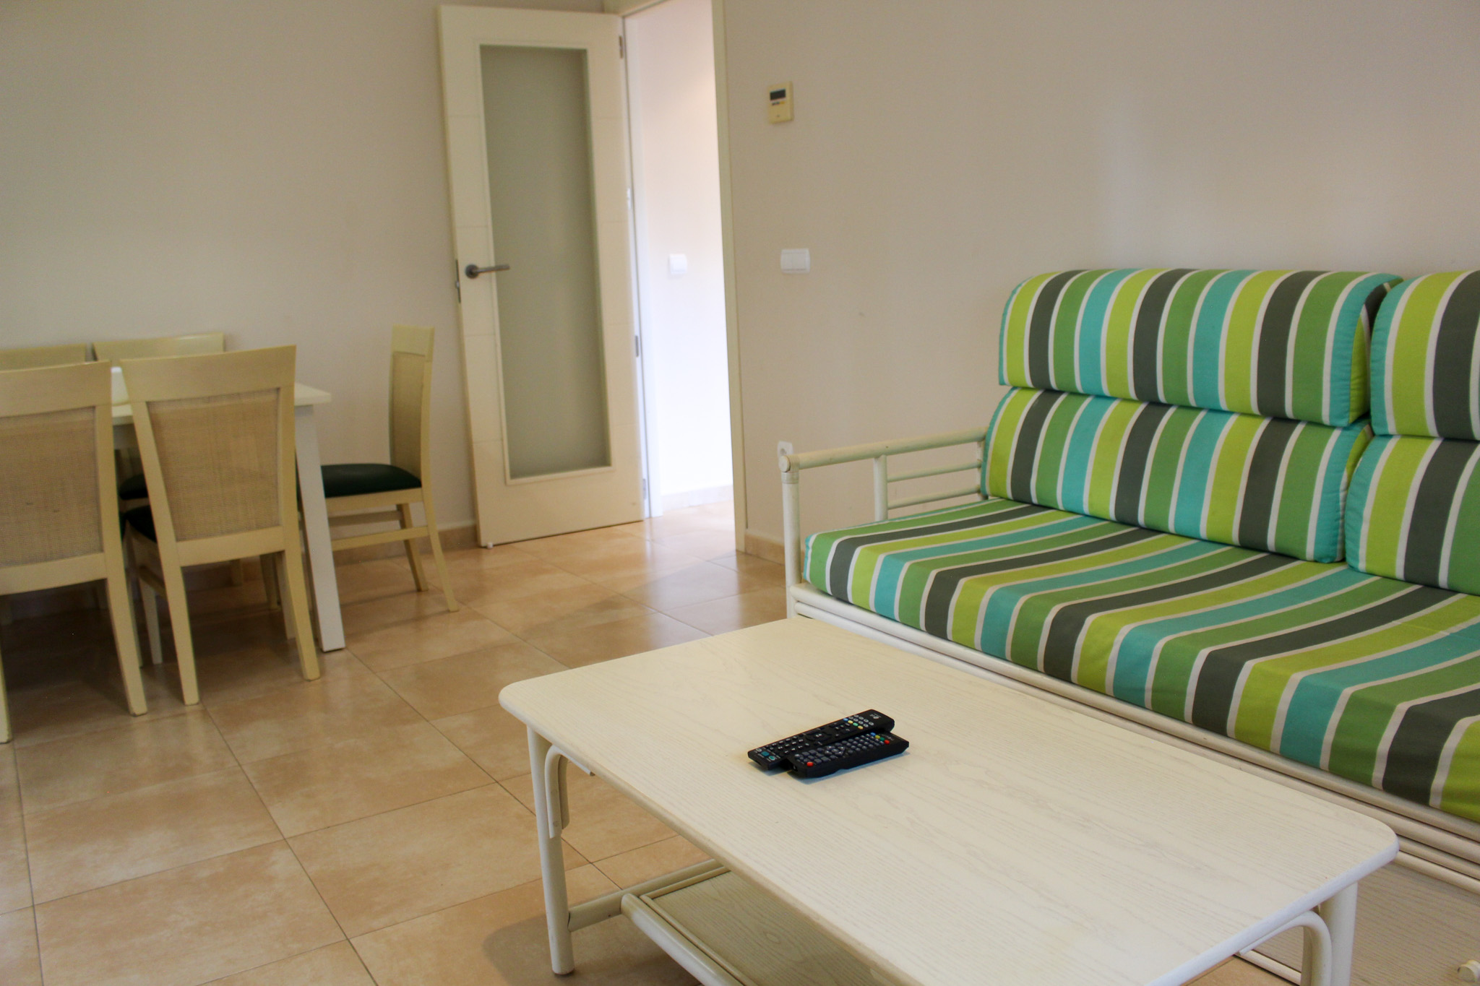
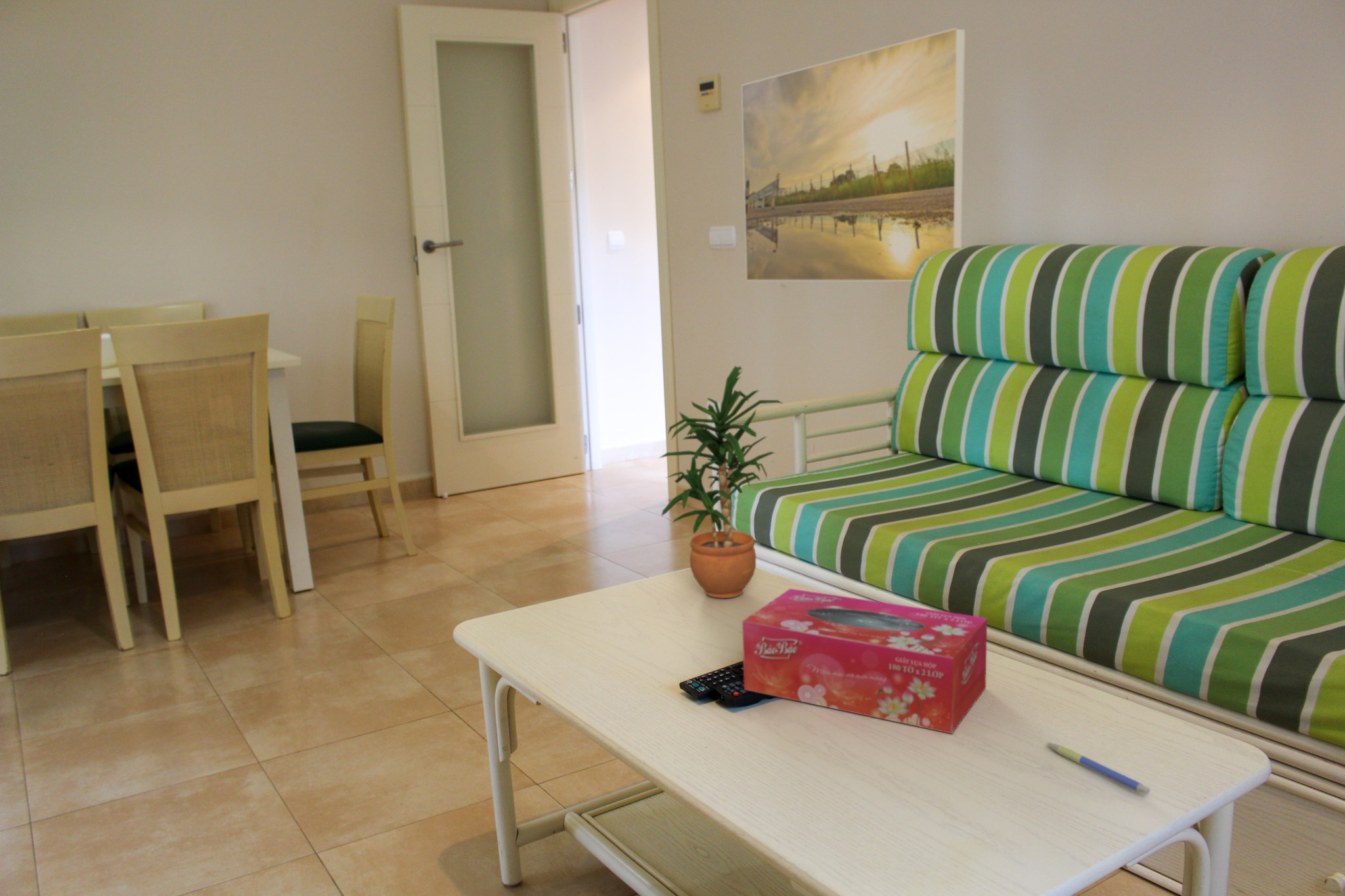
+ tissue box [741,587,988,735]
+ pen [1046,742,1151,795]
+ potted plant [658,365,784,599]
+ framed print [741,27,966,282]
